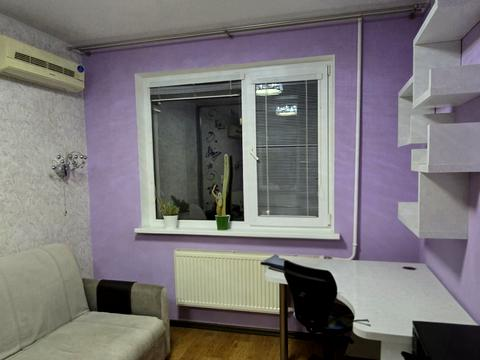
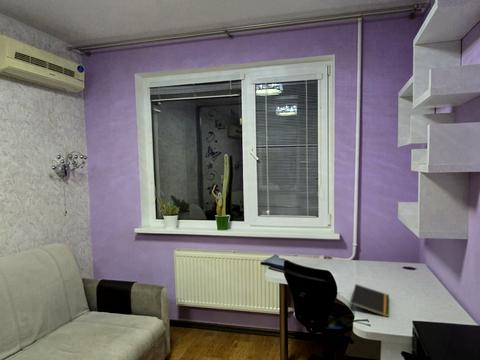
+ notepad [349,283,390,318]
